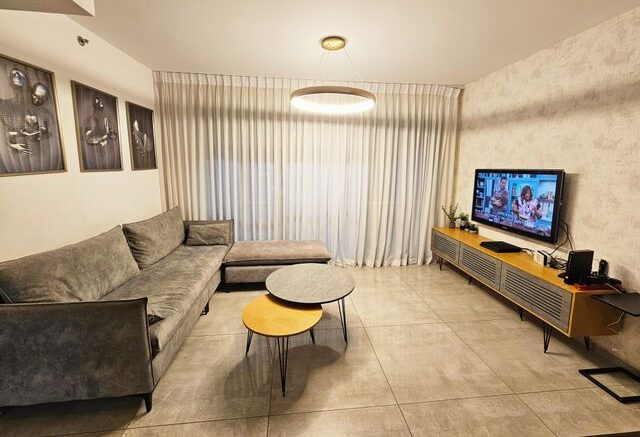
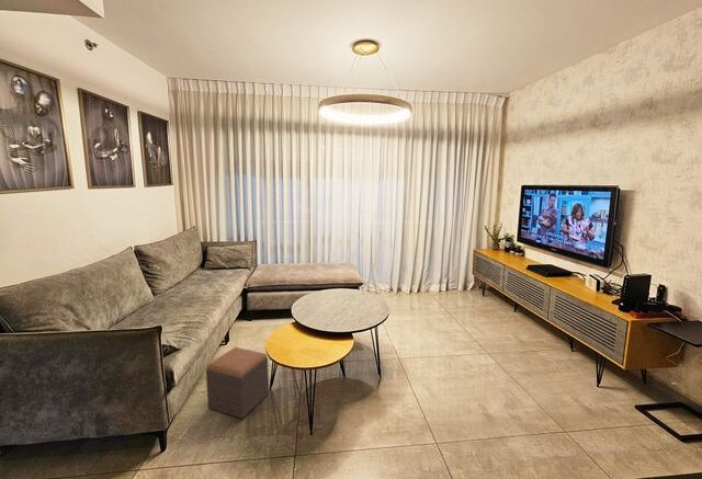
+ footstool [205,346,270,420]
